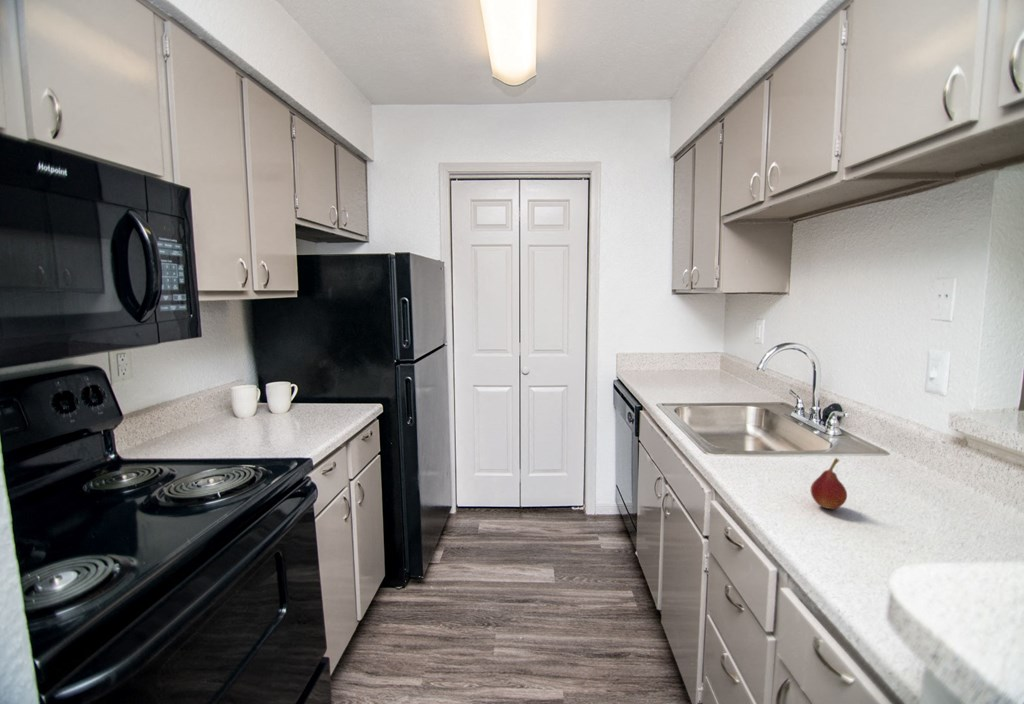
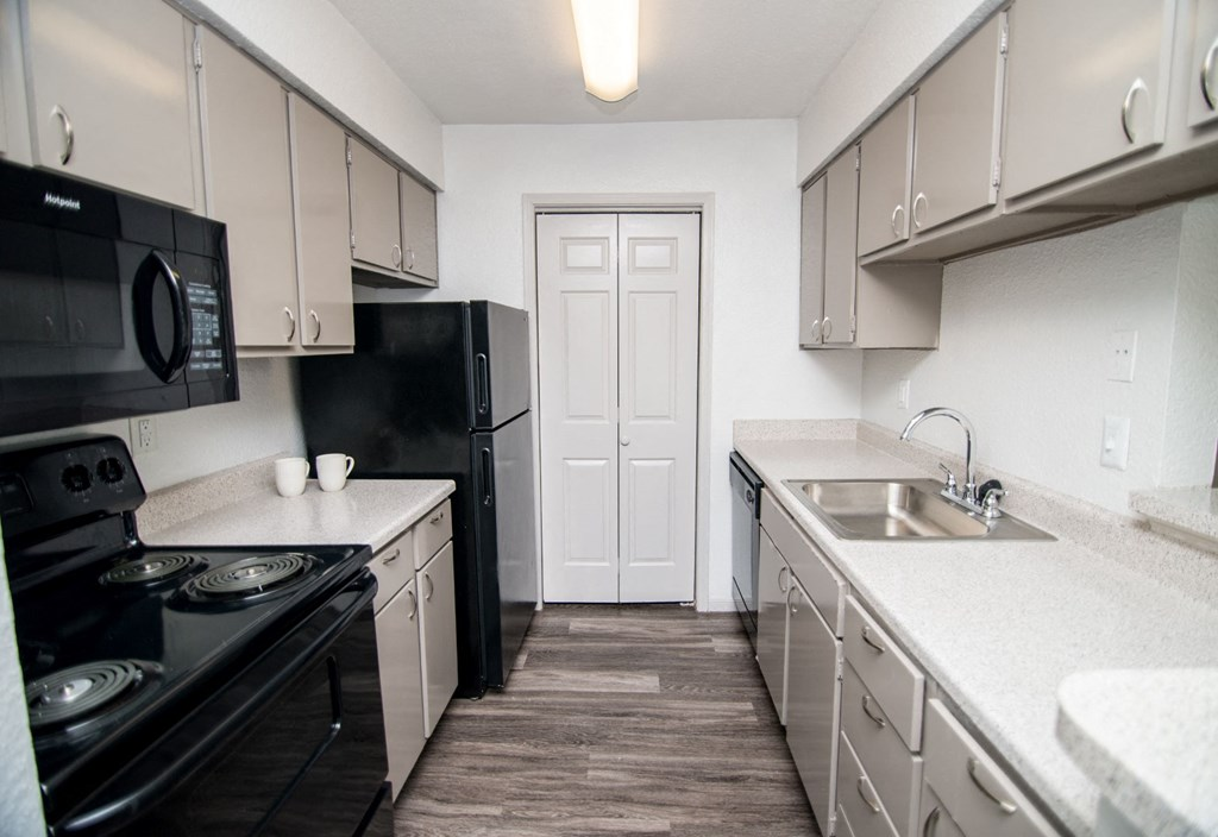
- fruit [810,457,848,510]
